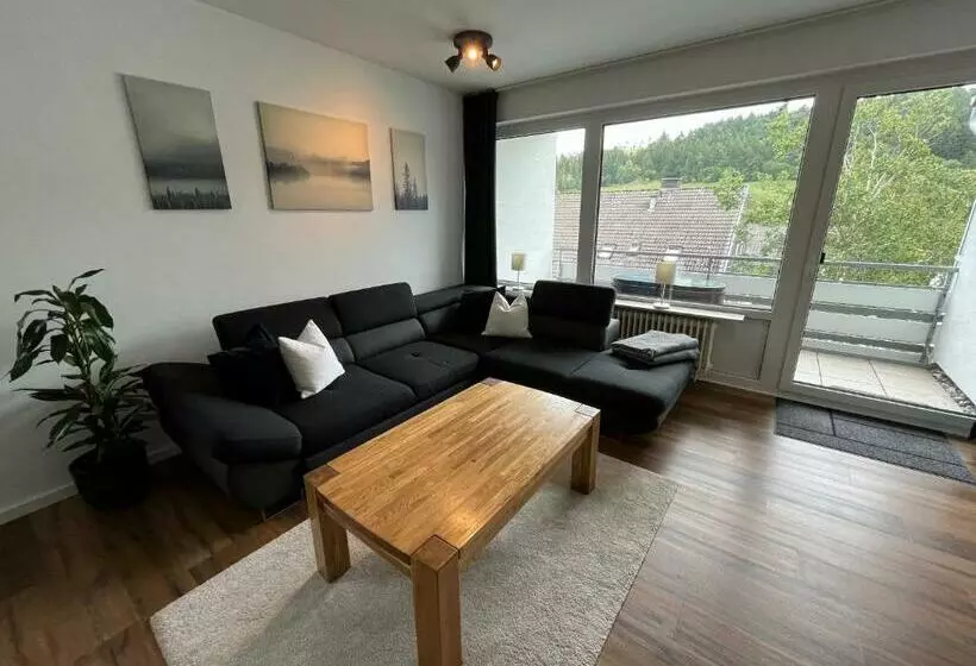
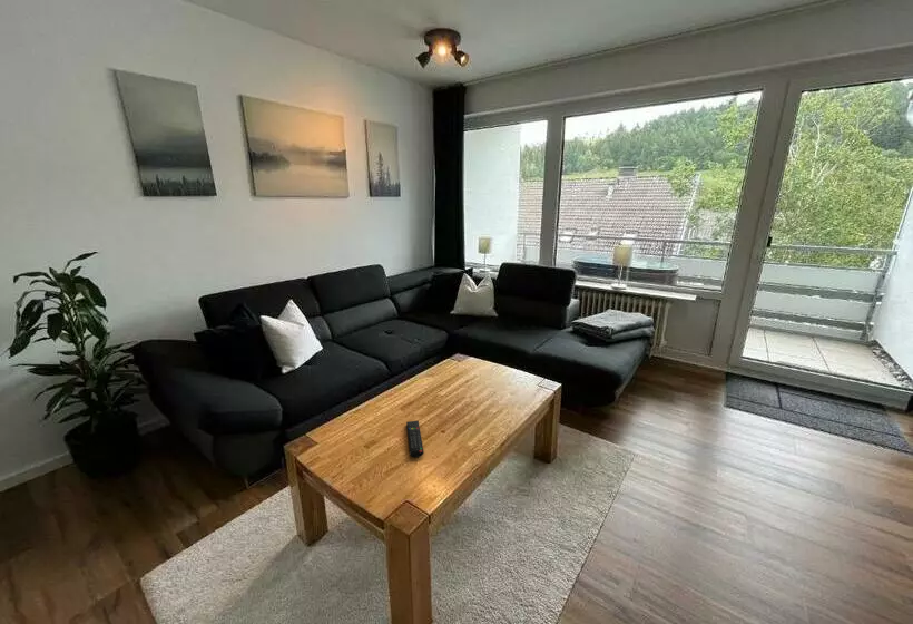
+ remote control [405,420,425,458]
